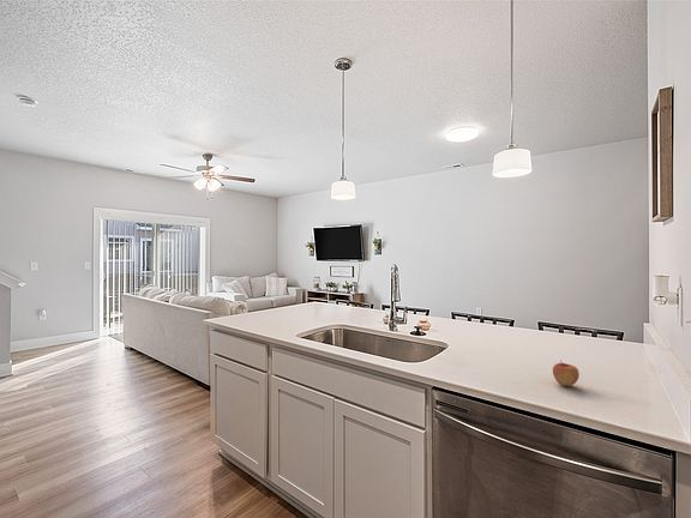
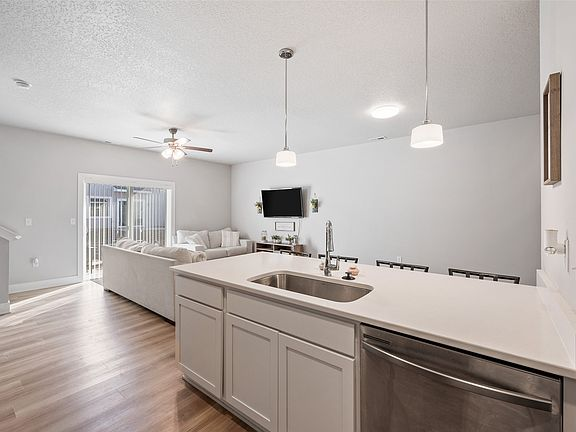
- apple [552,359,581,387]
